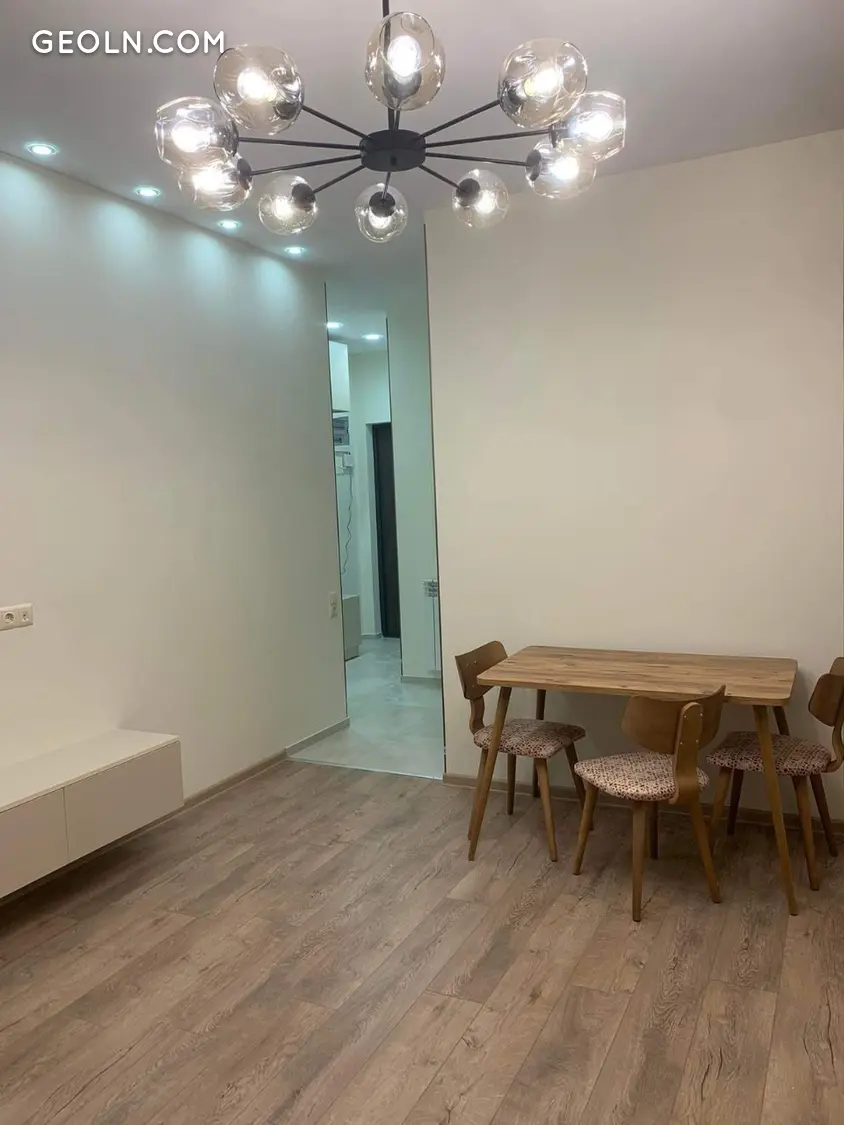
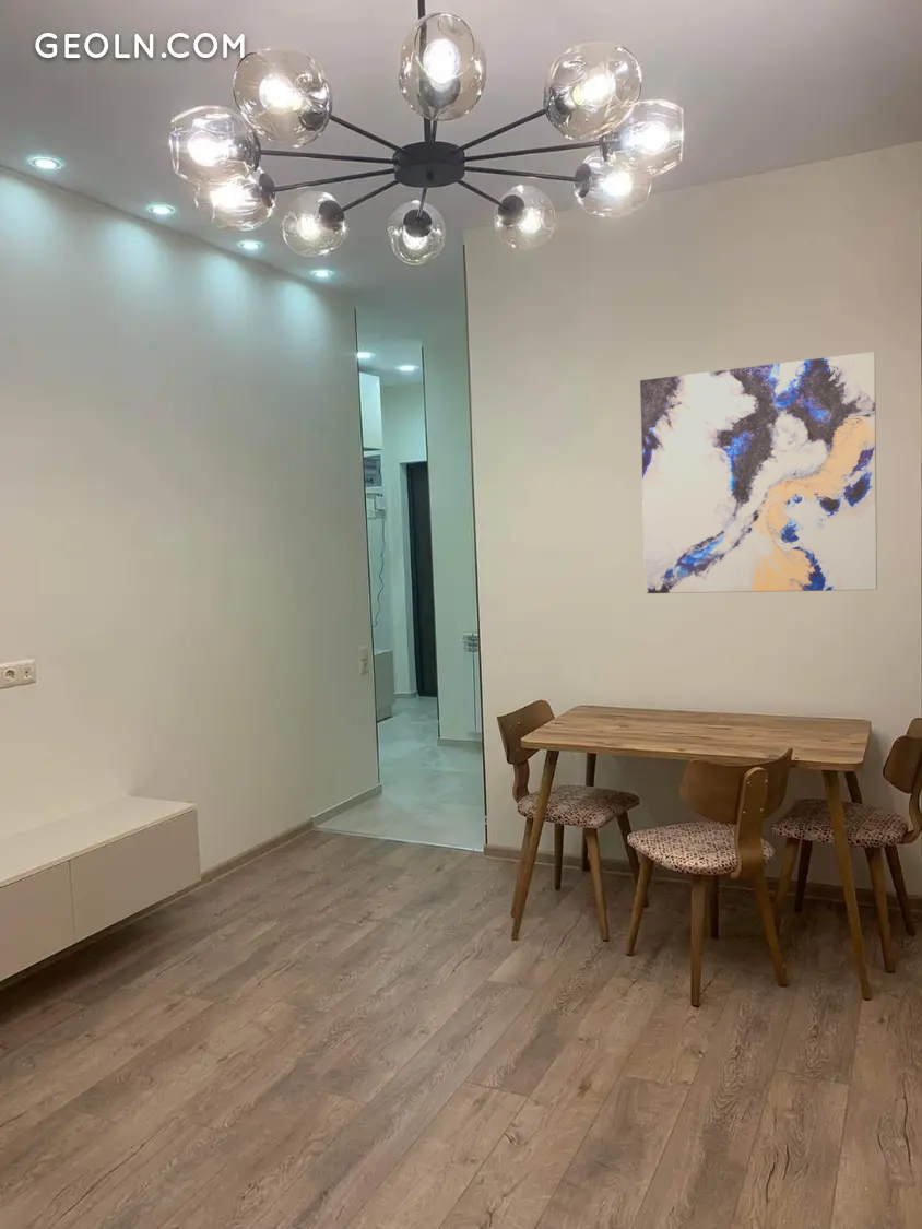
+ wall art [639,351,878,594]
